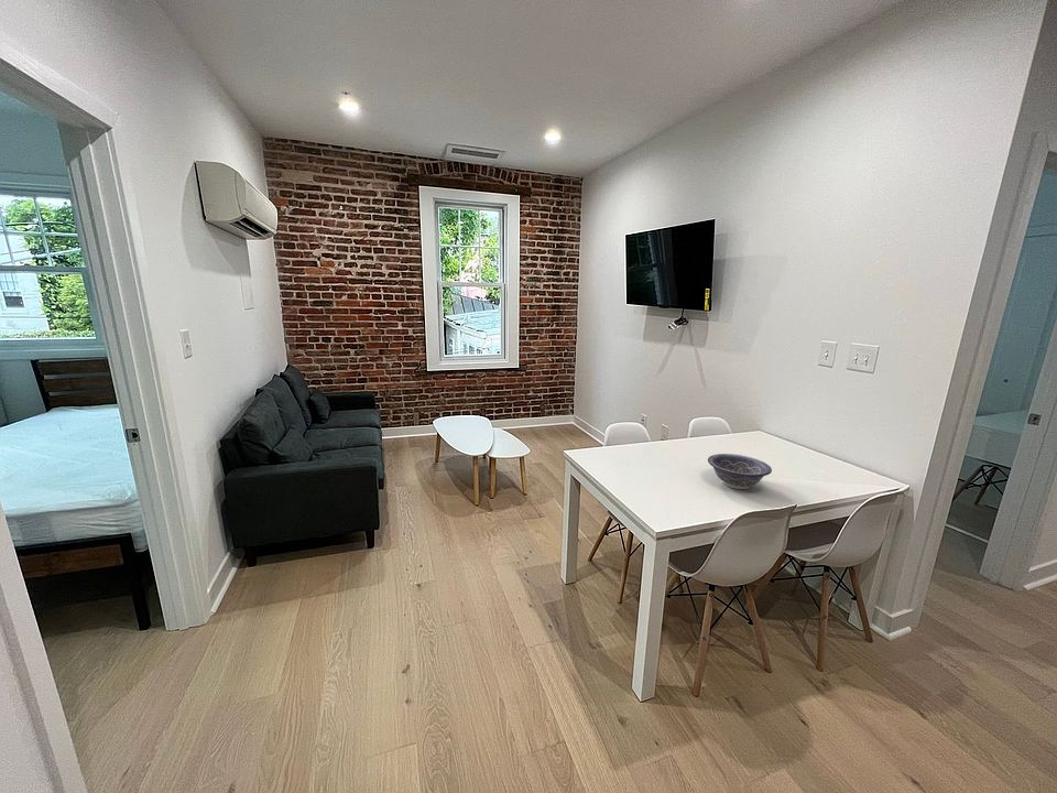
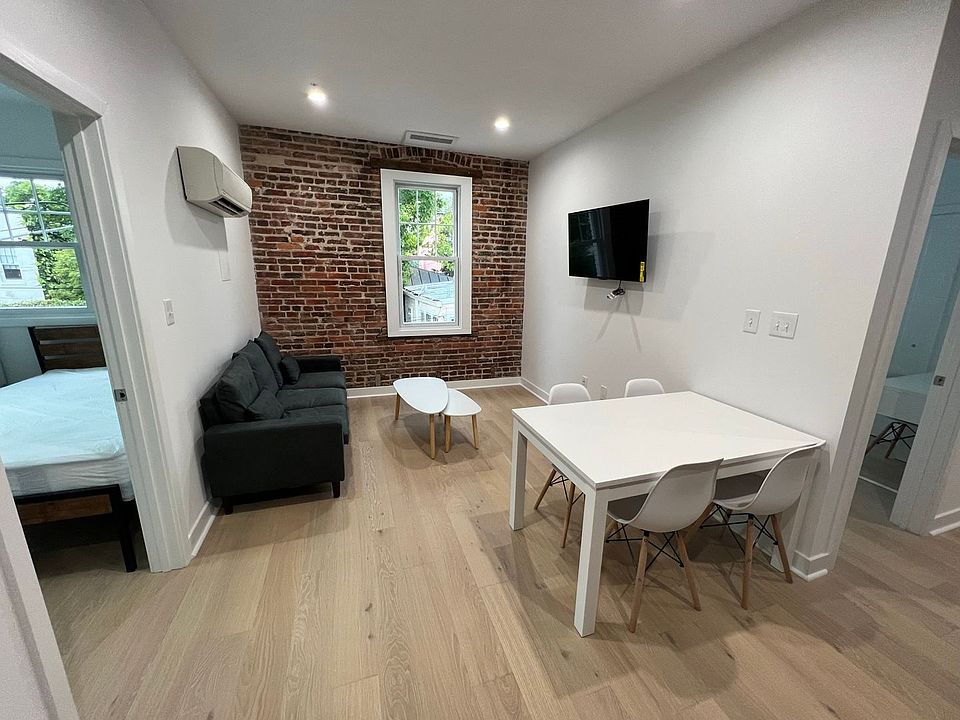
- decorative bowl [707,453,773,490]
